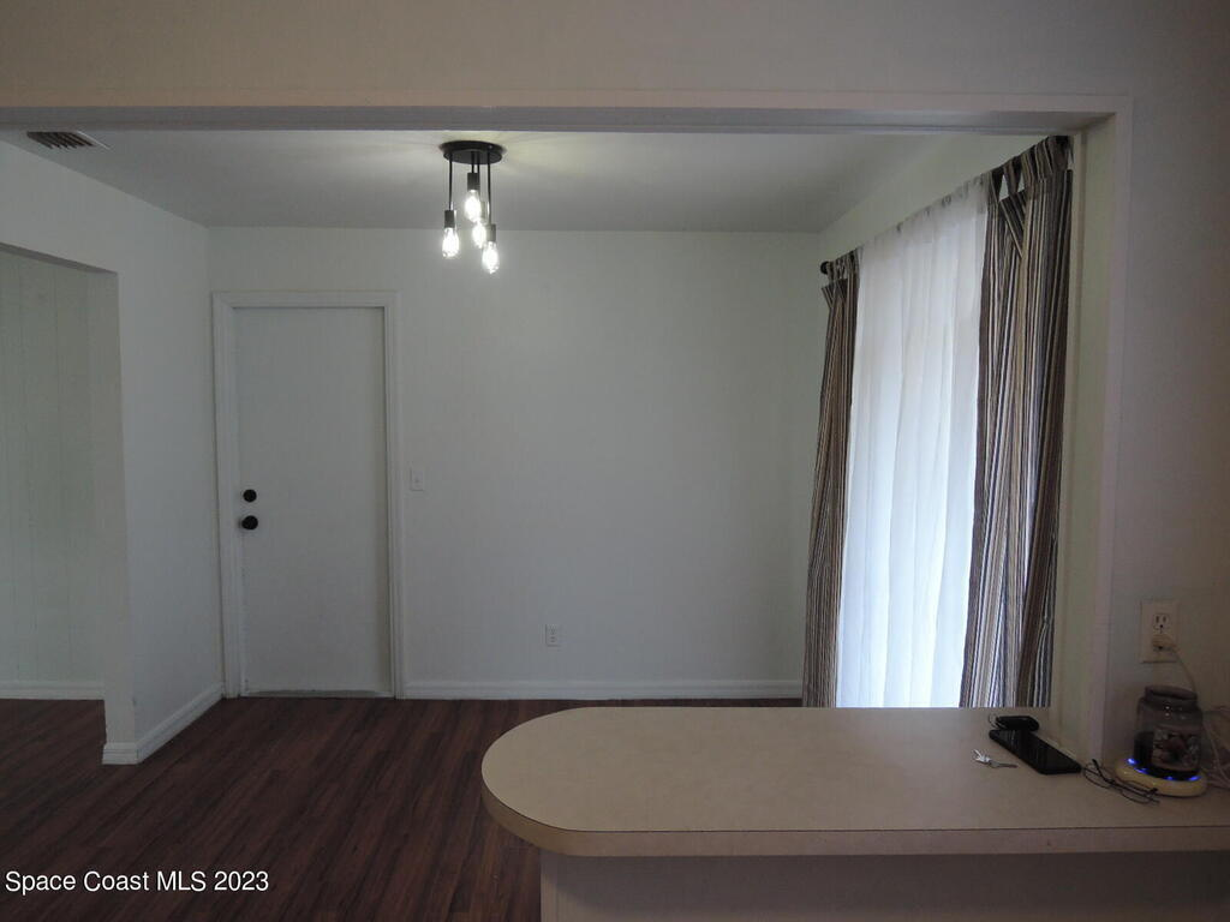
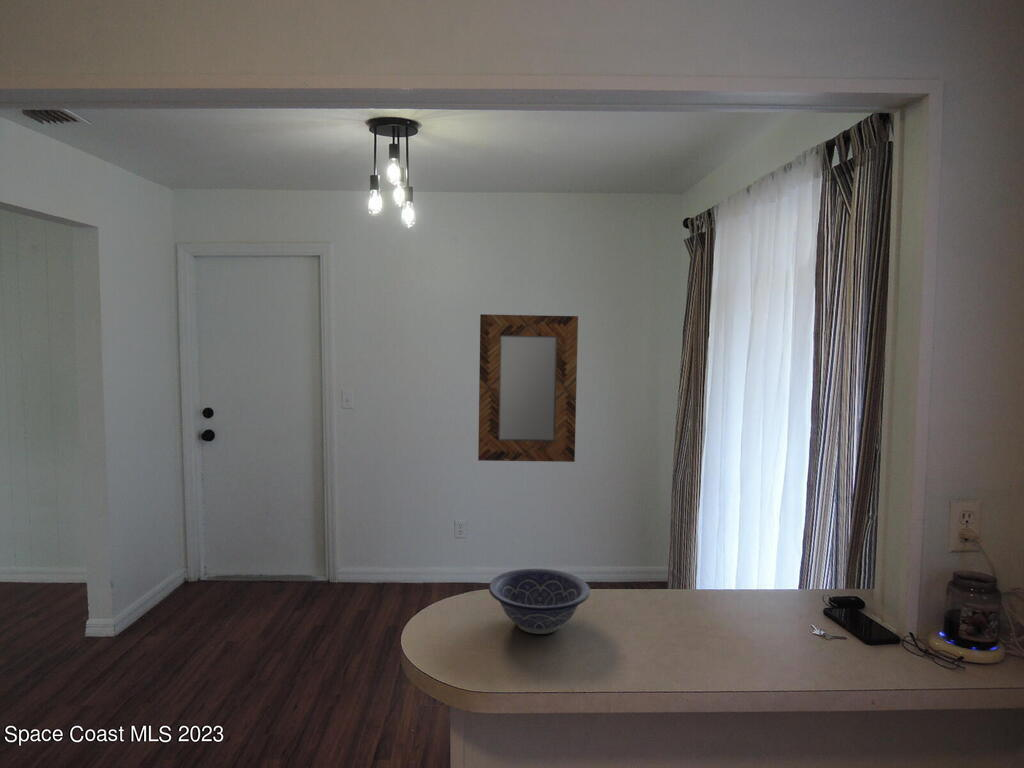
+ home mirror [477,313,579,463]
+ decorative bowl [488,568,591,635]
